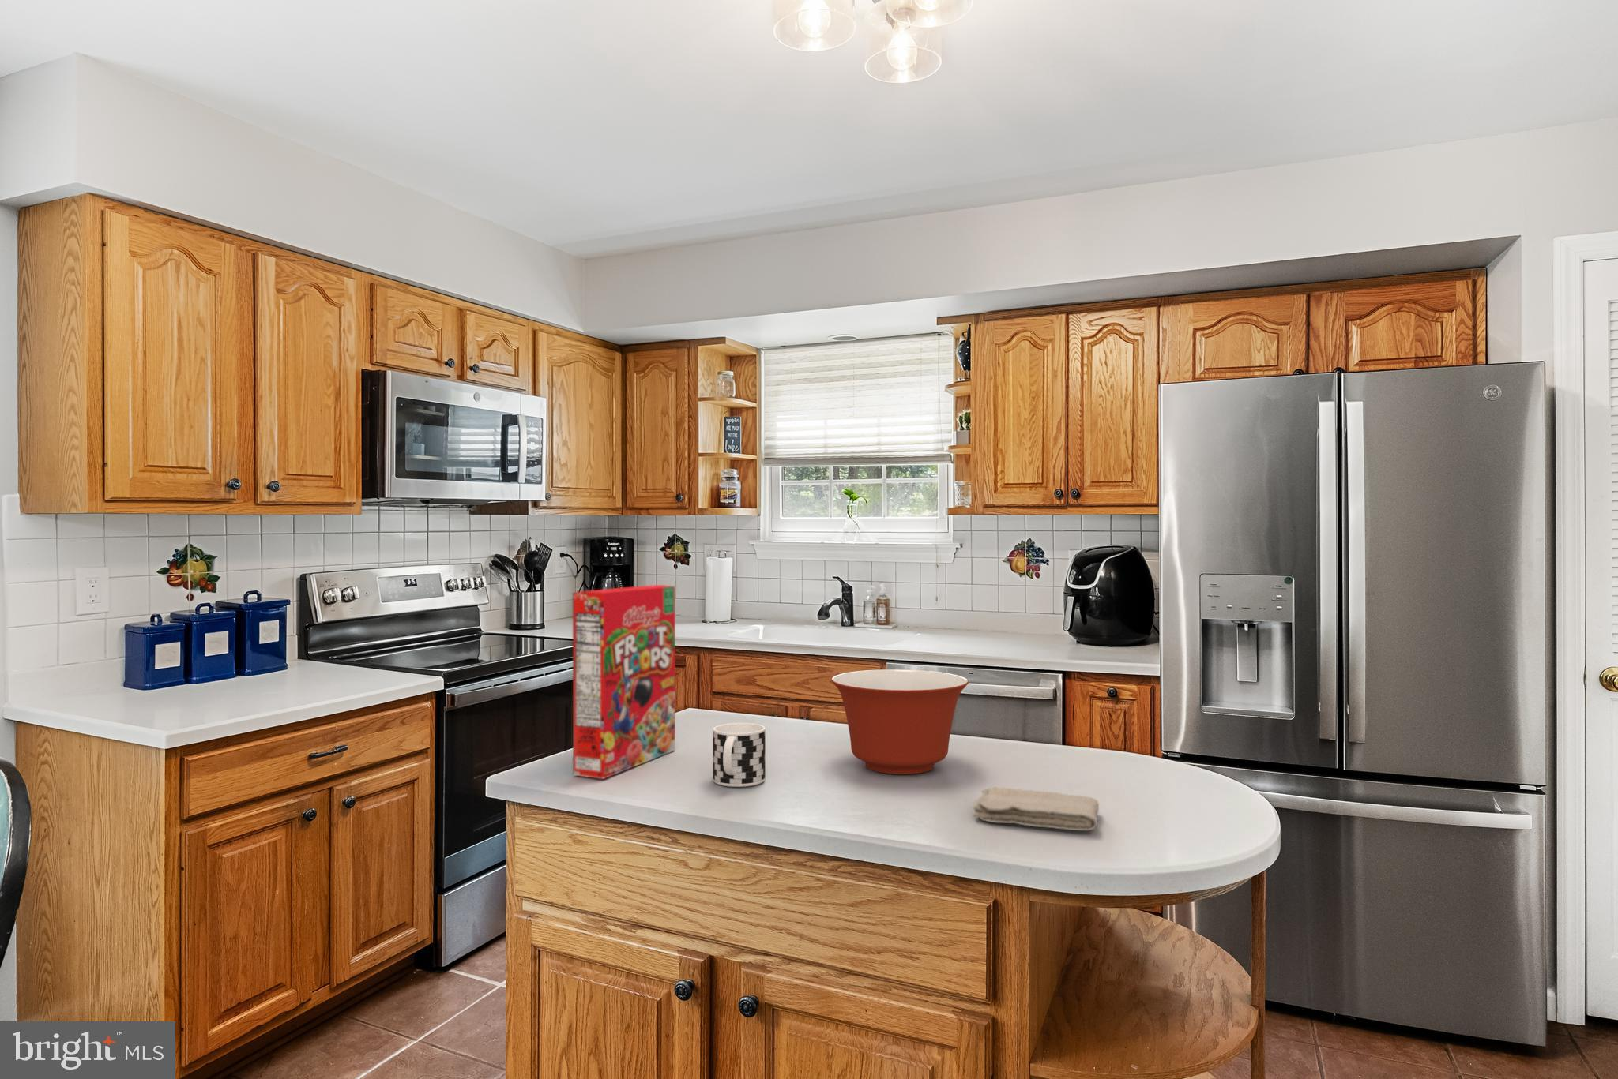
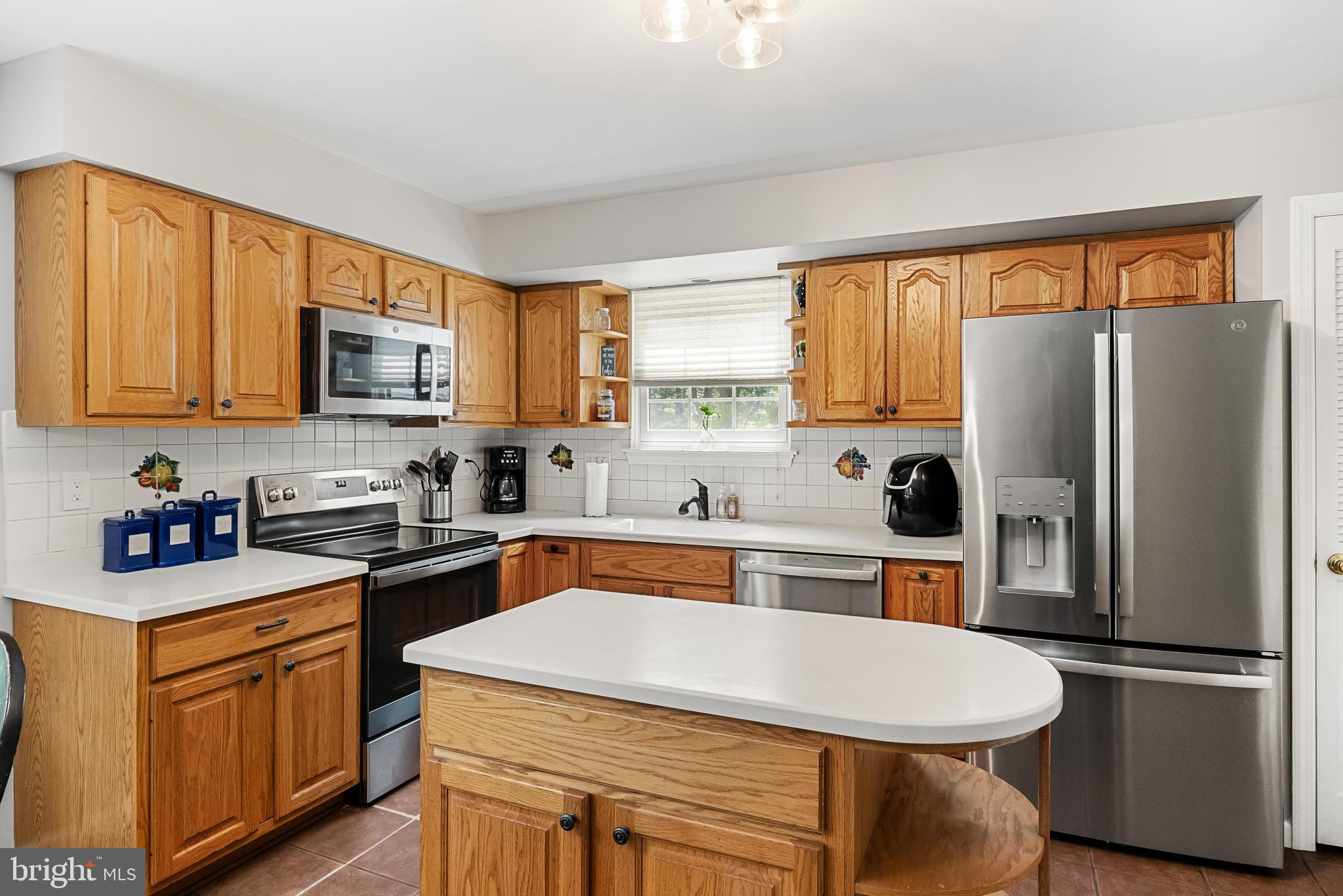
- cup [712,723,766,788]
- mixing bowl [830,668,970,776]
- washcloth [972,786,1100,832]
- cereal box [572,584,676,780]
